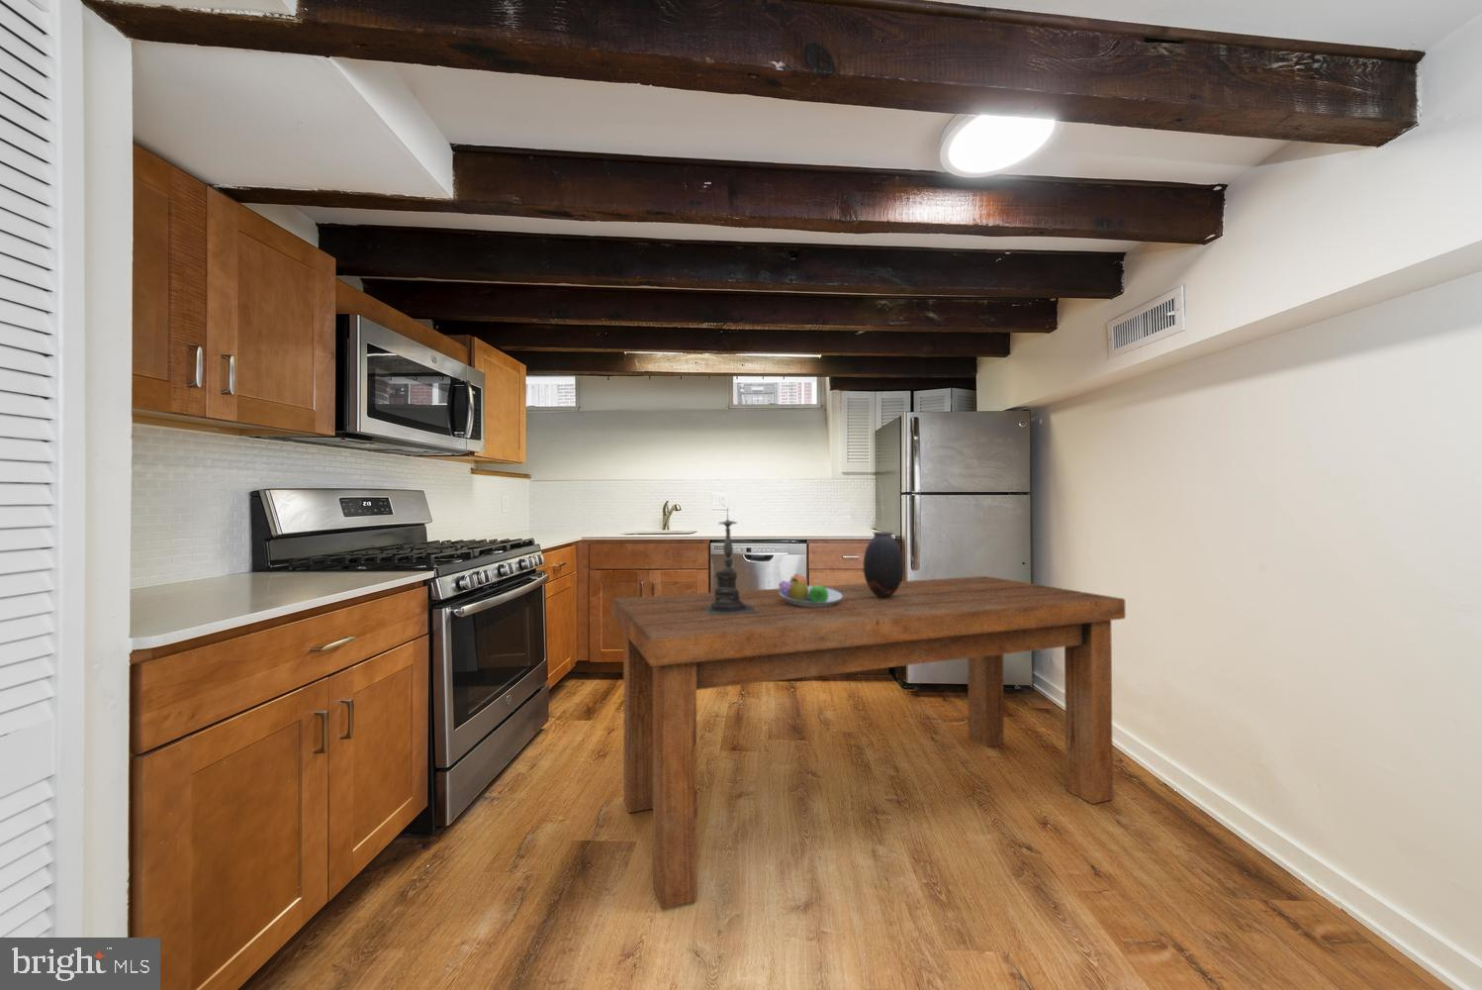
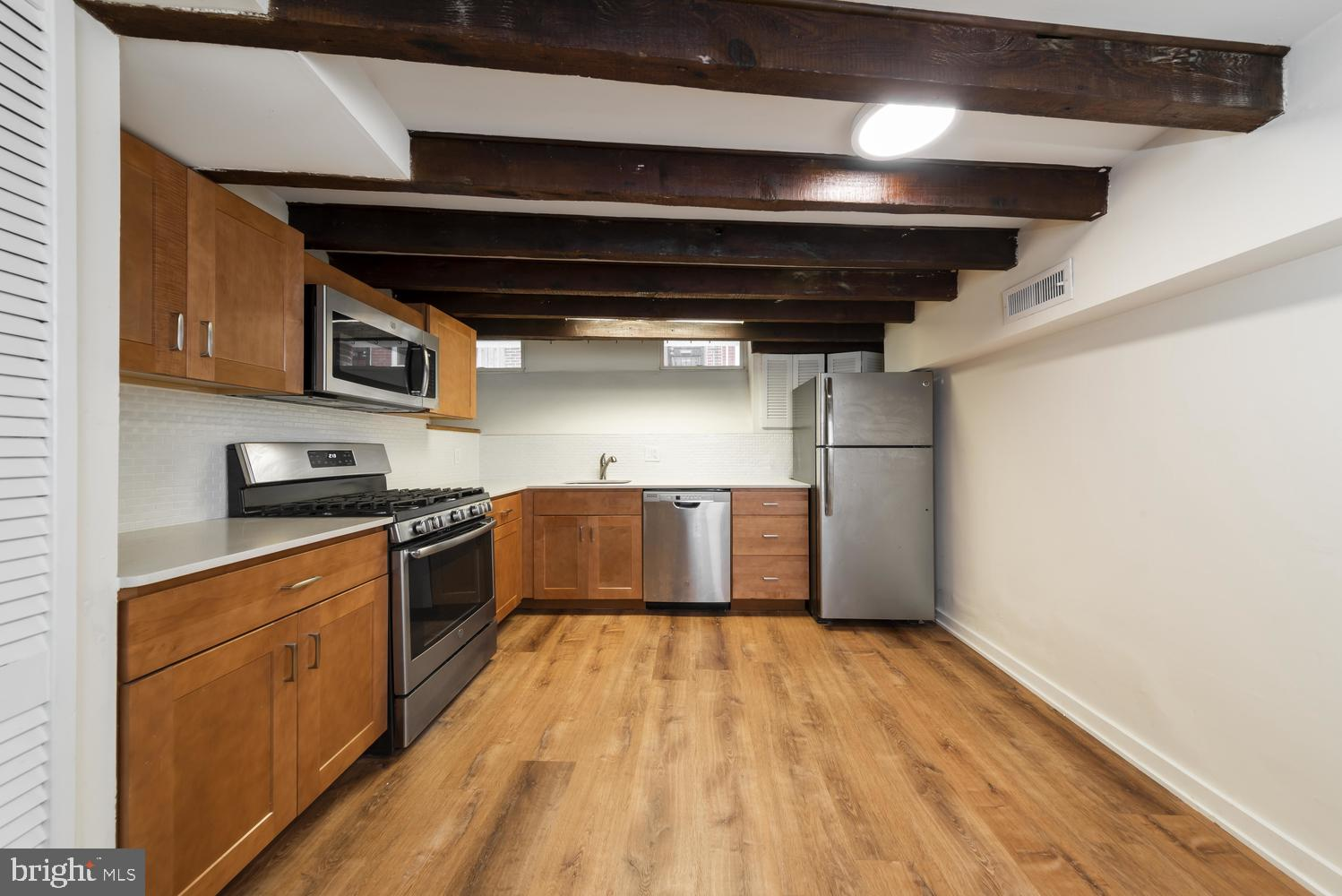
- candle holder [702,506,758,614]
- dining table [612,576,1126,909]
- vase [862,530,904,599]
- fruit bowl [777,572,841,607]
